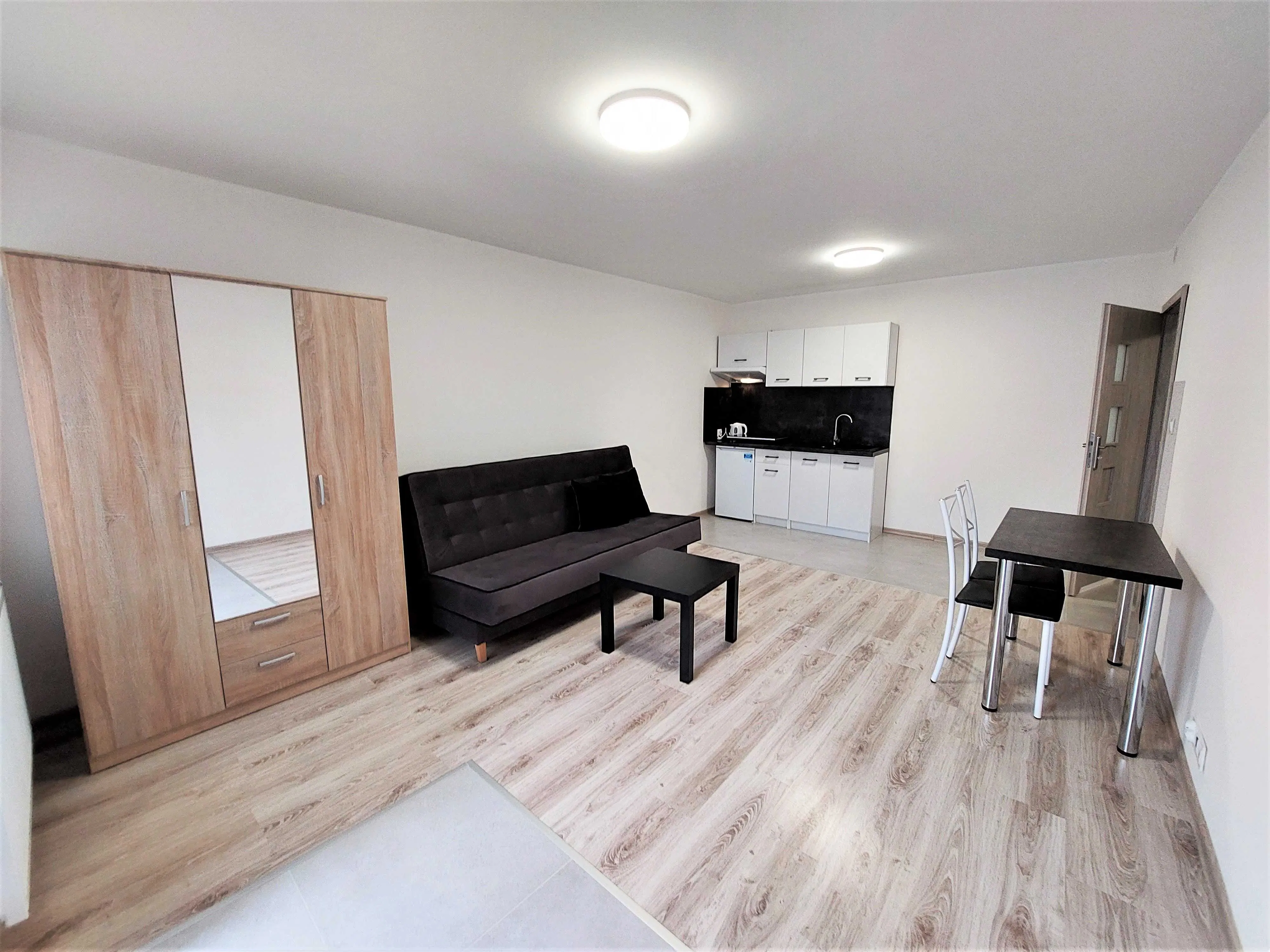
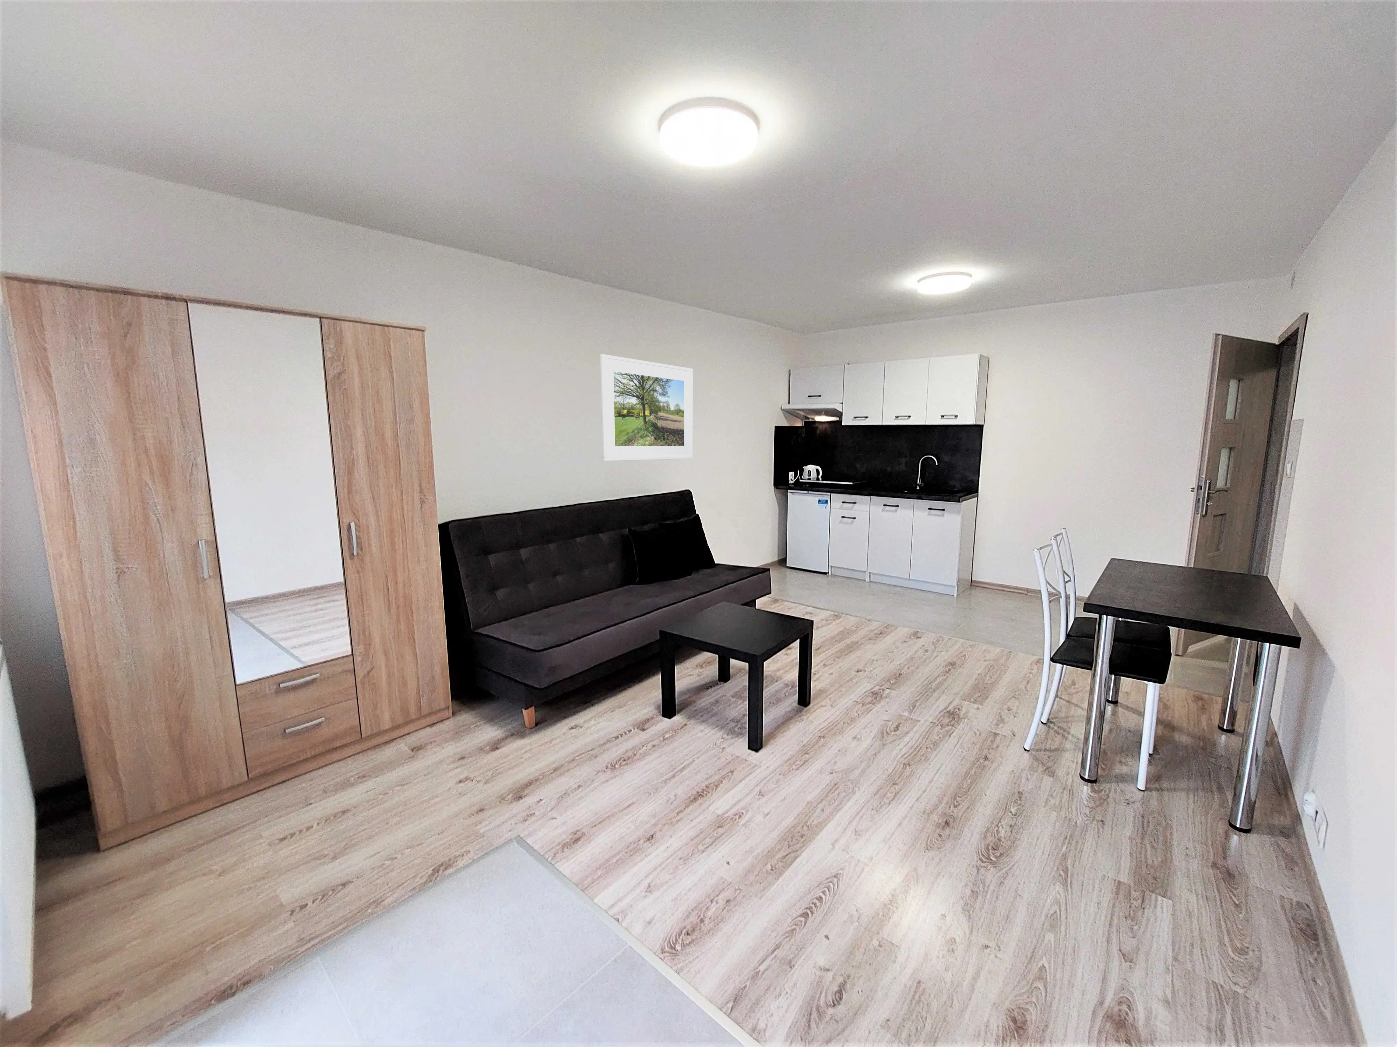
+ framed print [600,353,694,462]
